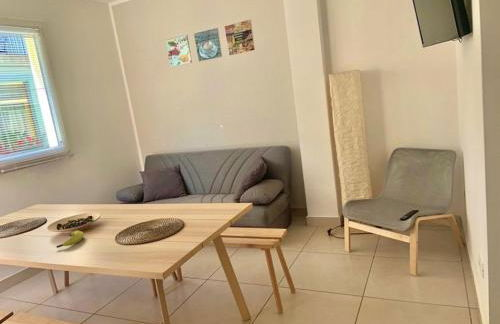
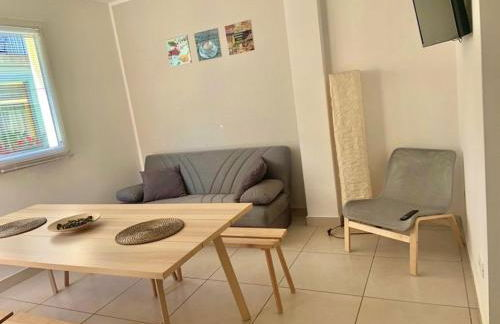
- banana [55,230,85,249]
